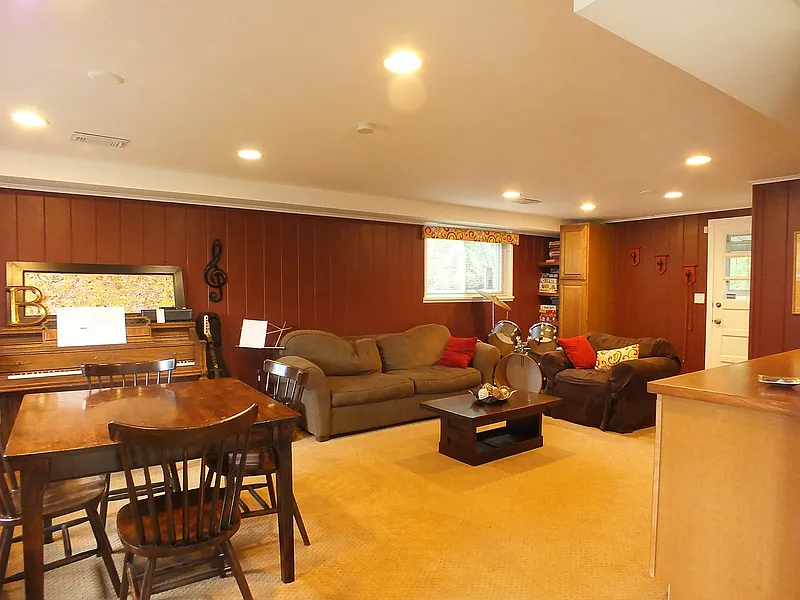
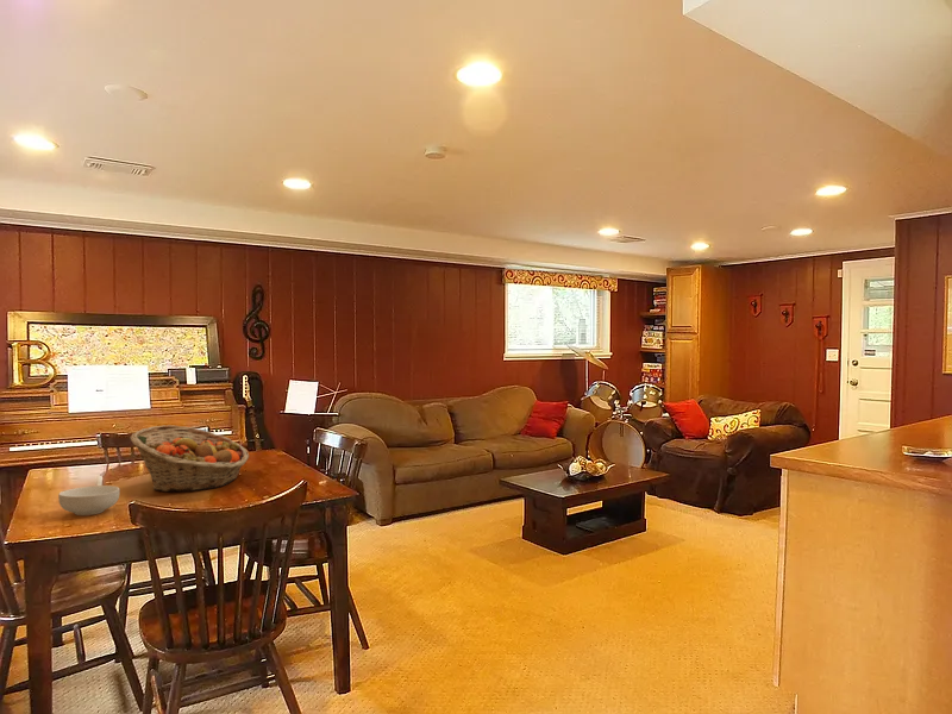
+ fruit basket [130,424,250,493]
+ cereal bowl [57,484,121,516]
